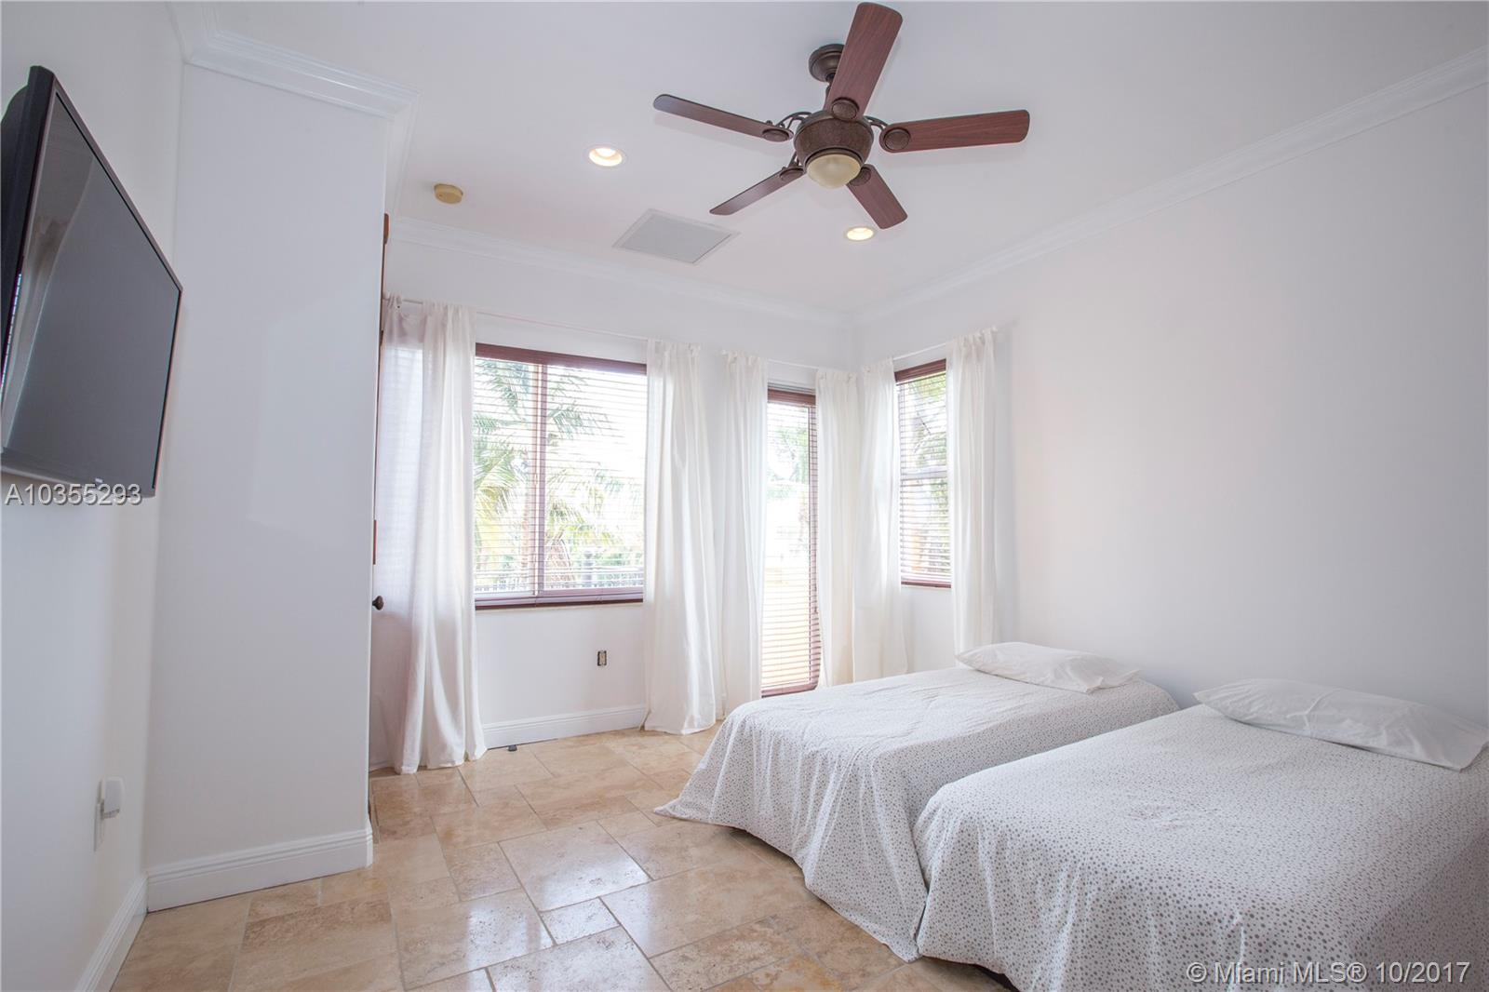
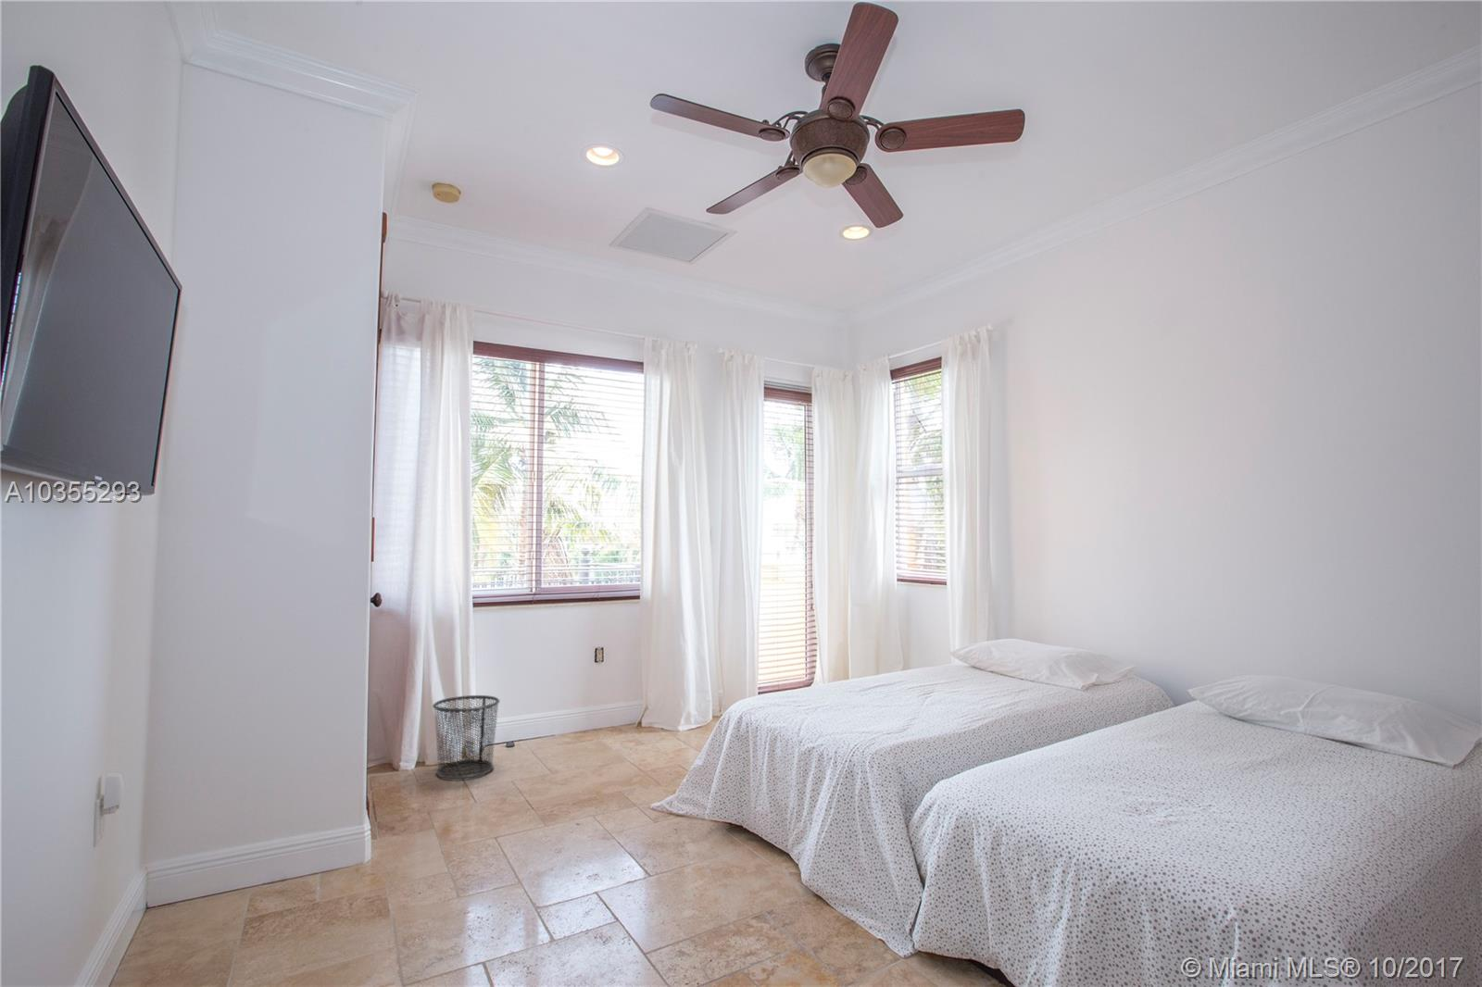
+ waste bin [432,694,501,780]
